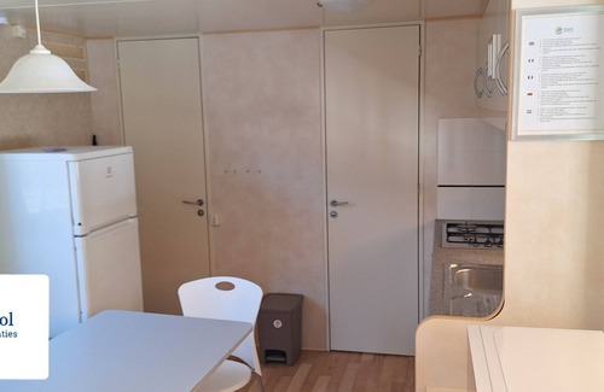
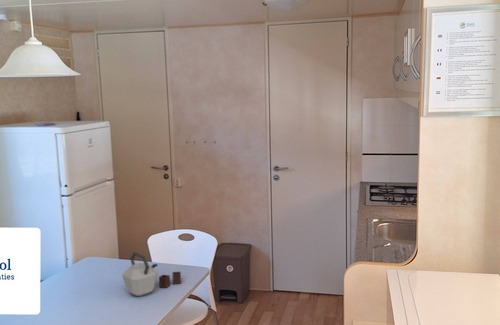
+ kettle [121,251,182,297]
